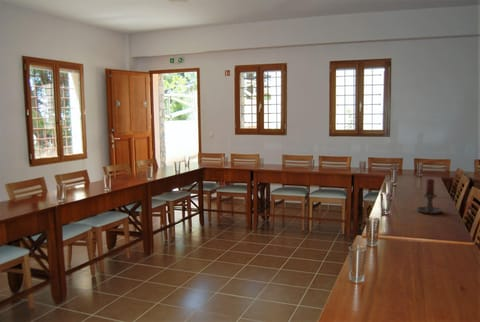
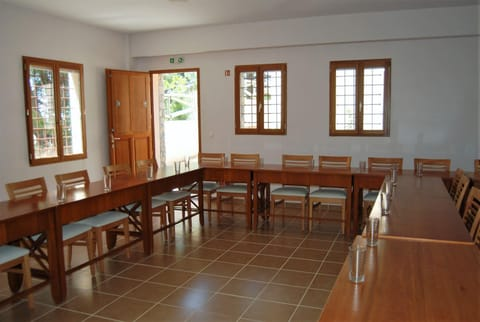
- candle holder [416,178,452,215]
